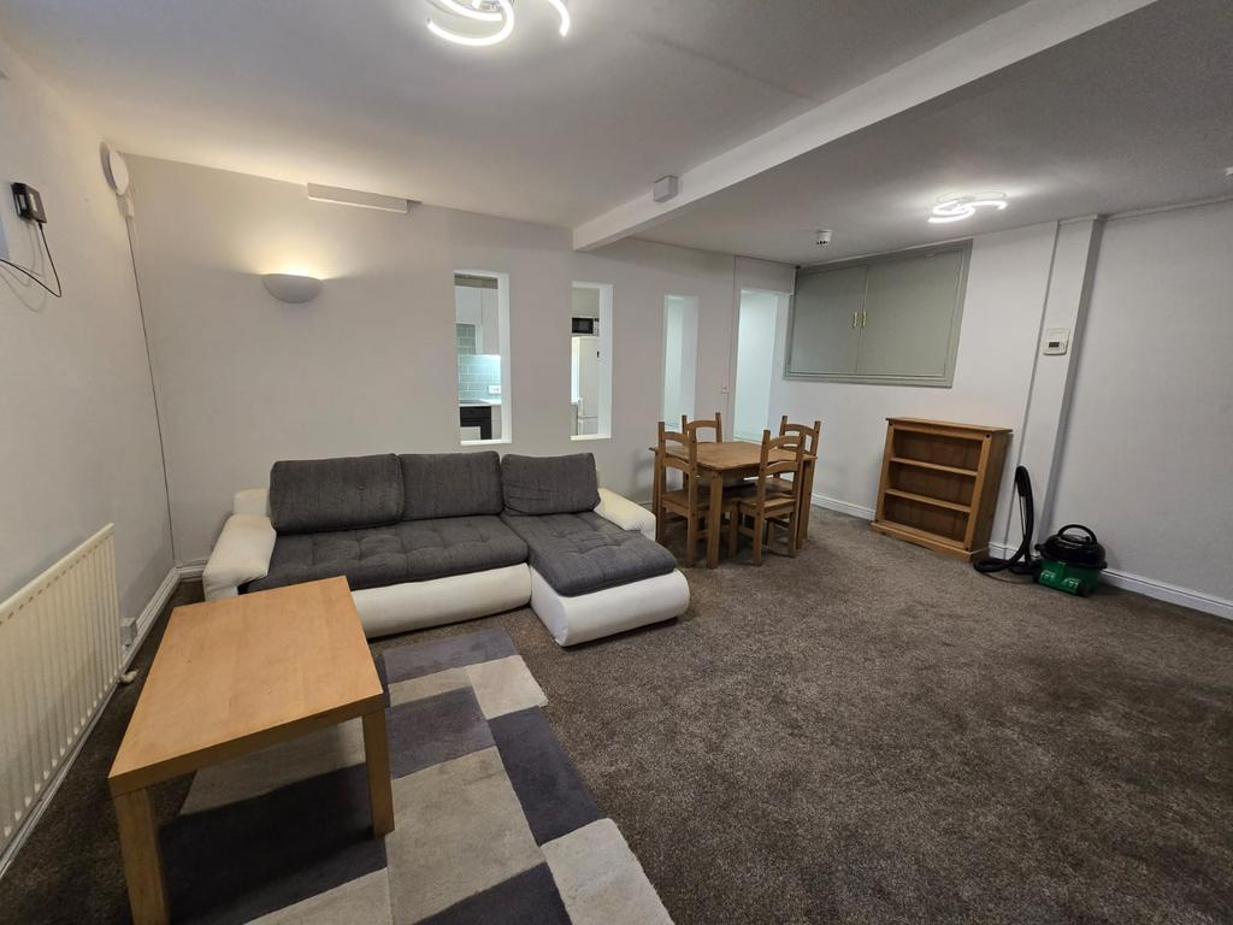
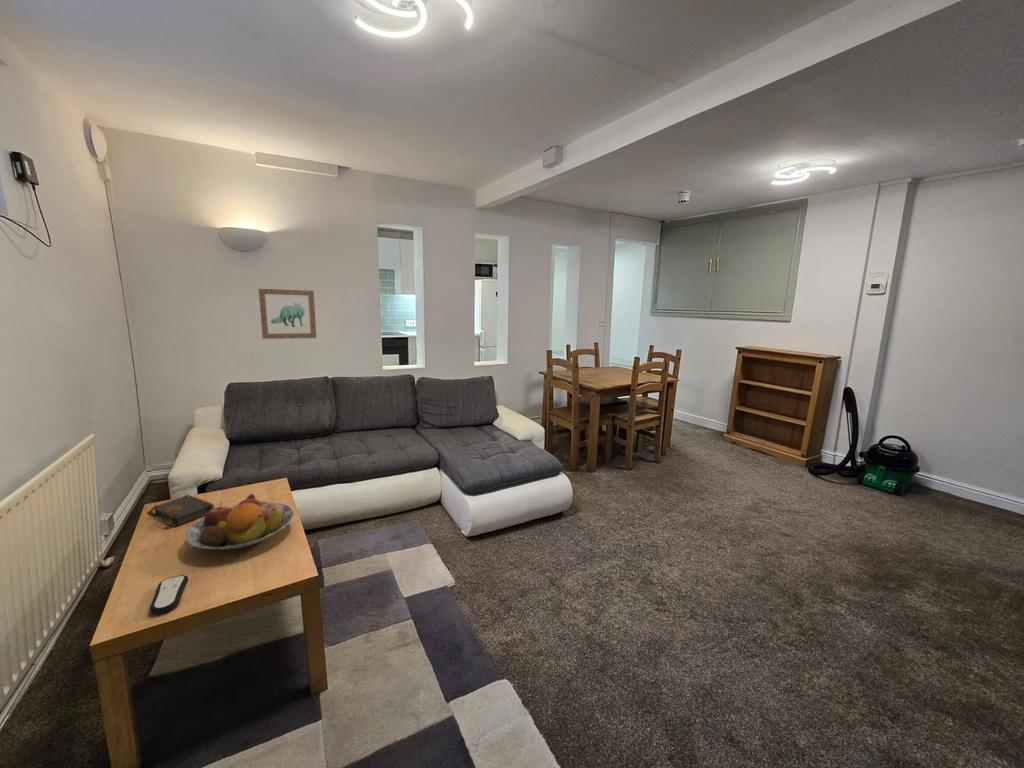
+ remote control [149,574,189,615]
+ book [146,494,216,527]
+ fruit bowl [184,493,295,551]
+ wall art [258,288,317,340]
